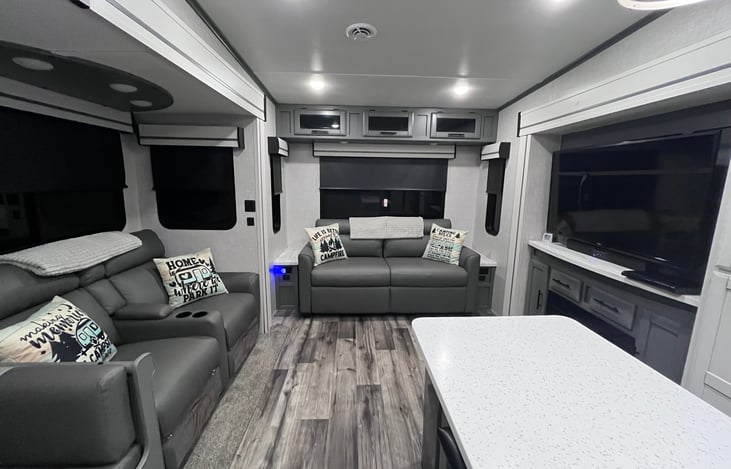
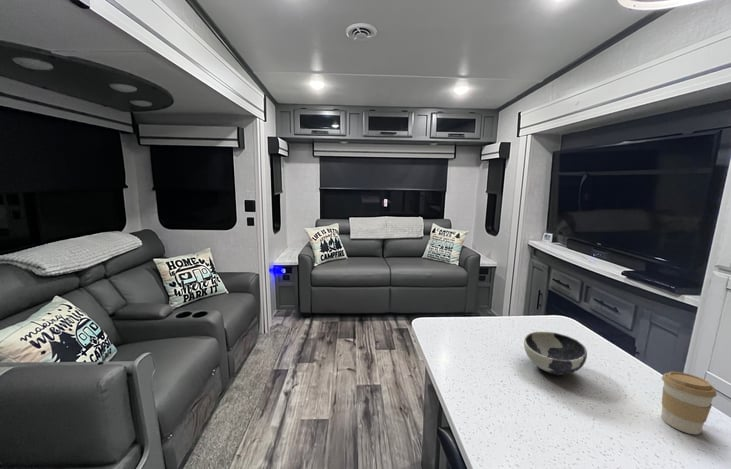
+ coffee cup [661,371,718,435]
+ bowl [523,331,588,376]
